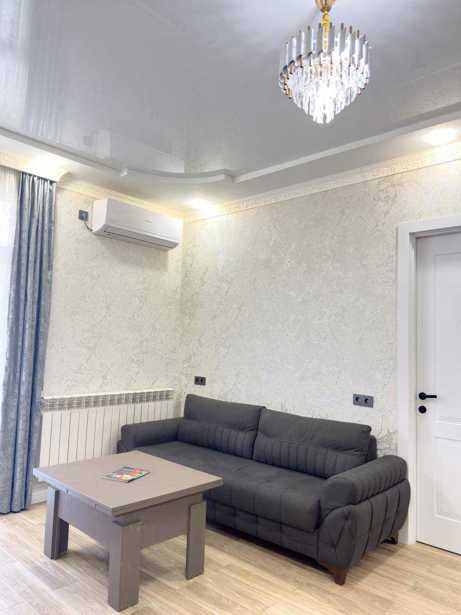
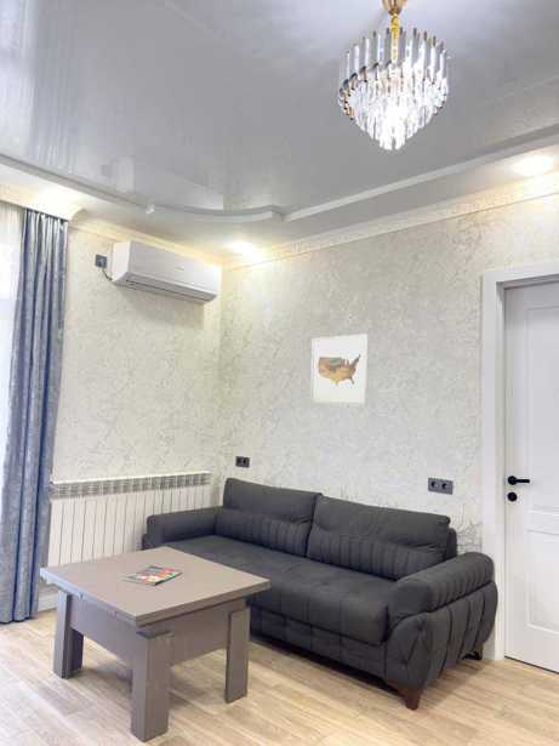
+ wall art [309,332,370,406]
